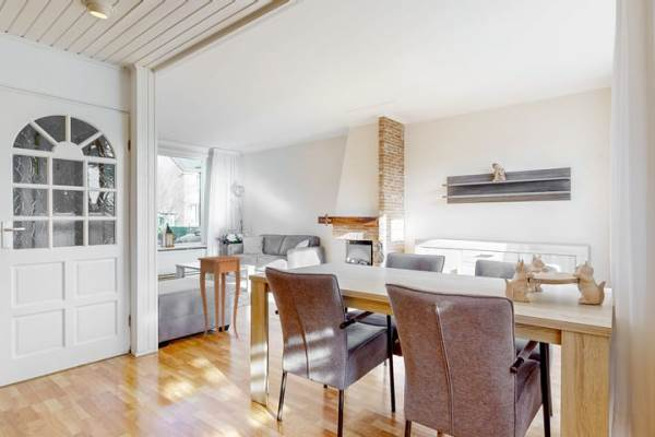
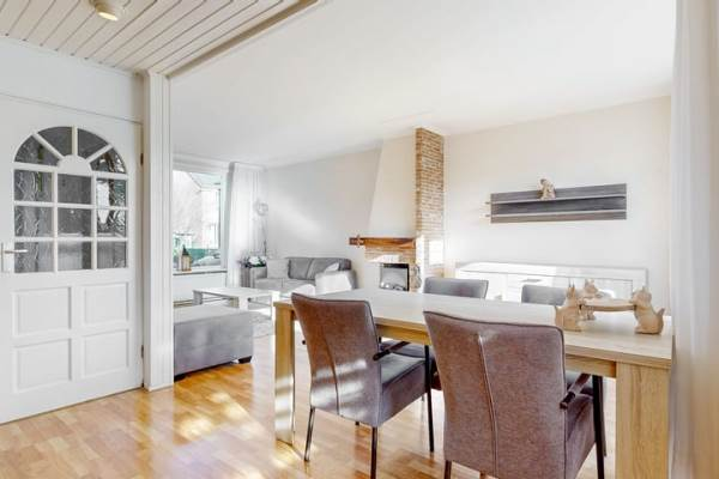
- side table [196,255,243,345]
